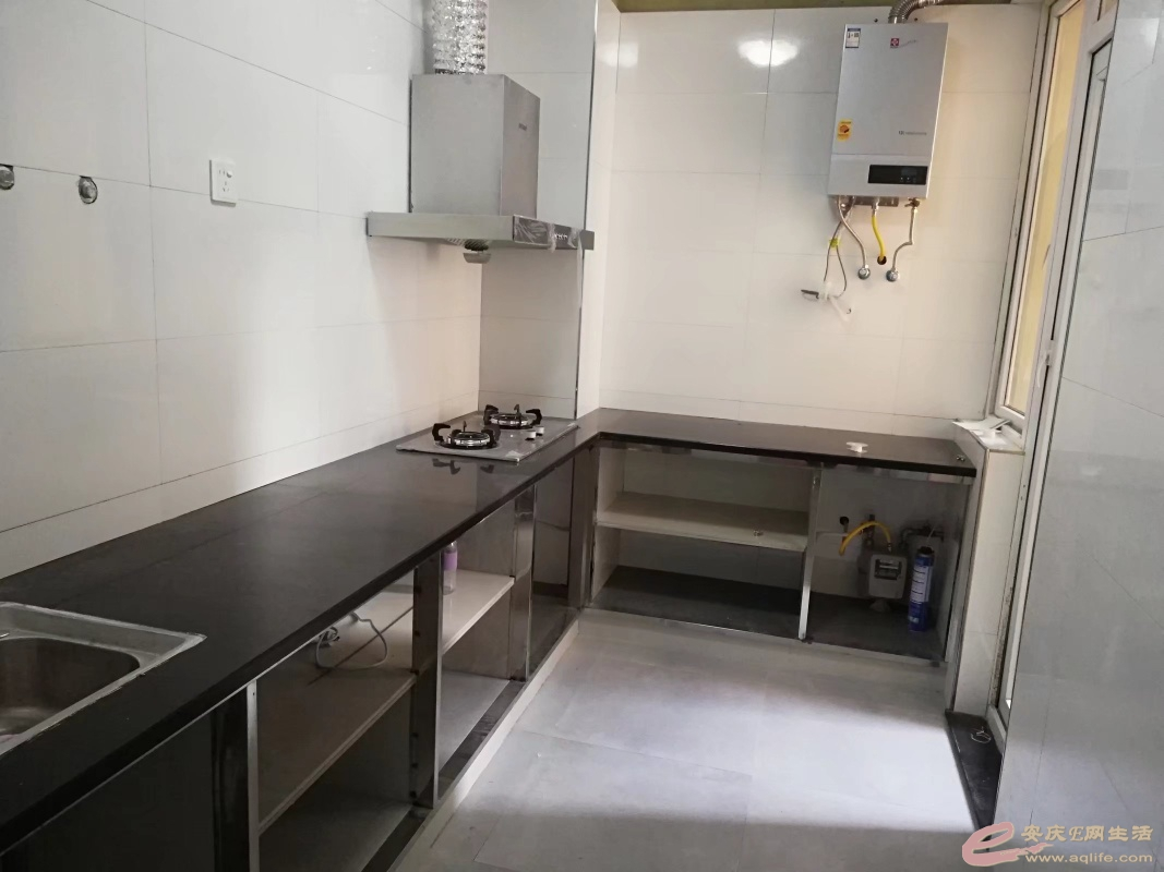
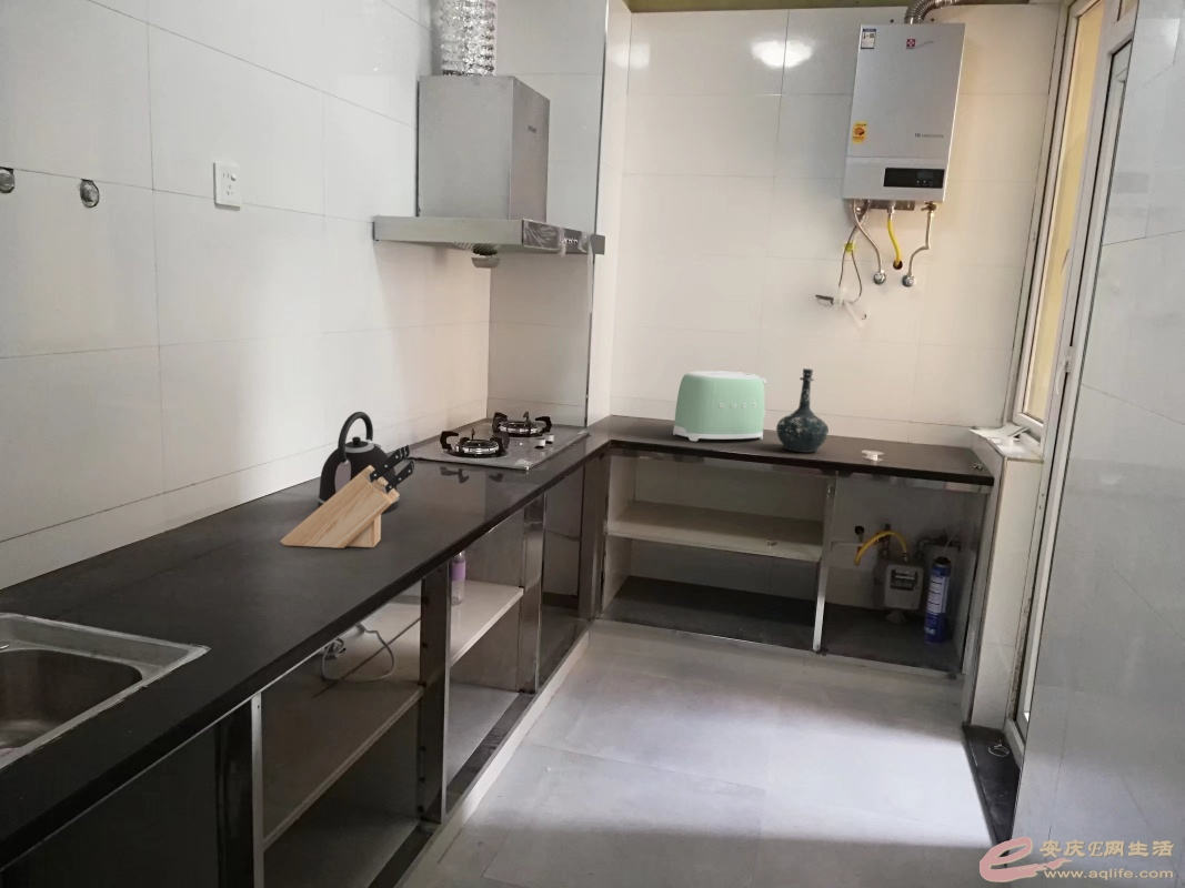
+ bottle [775,367,830,454]
+ toaster [672,370,767,442]
+ kettle [315,411,400,514]
+ knife block [279,444,416,549]
